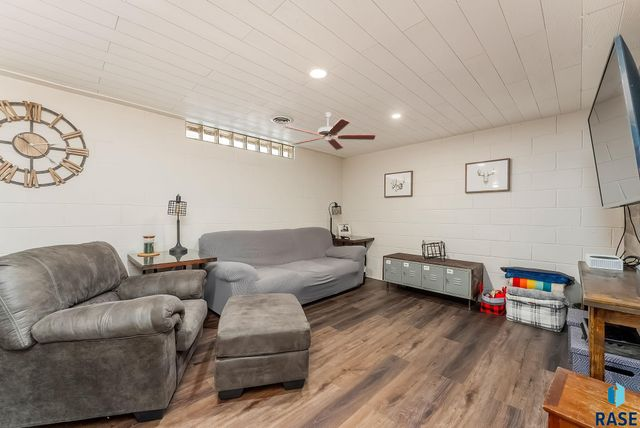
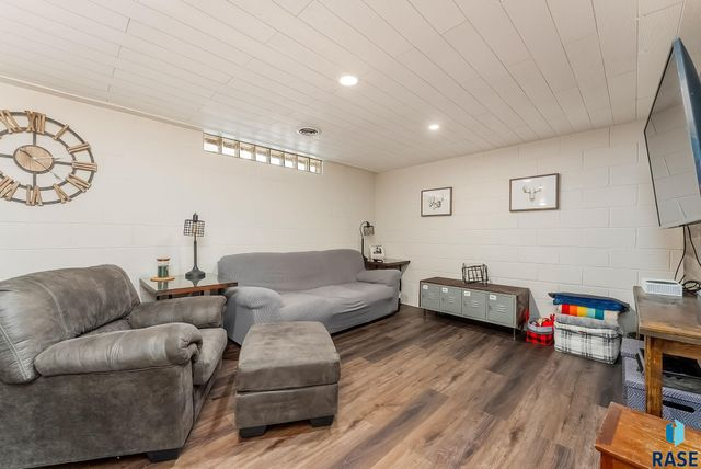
- ceiling fan [284,112,376,151]
